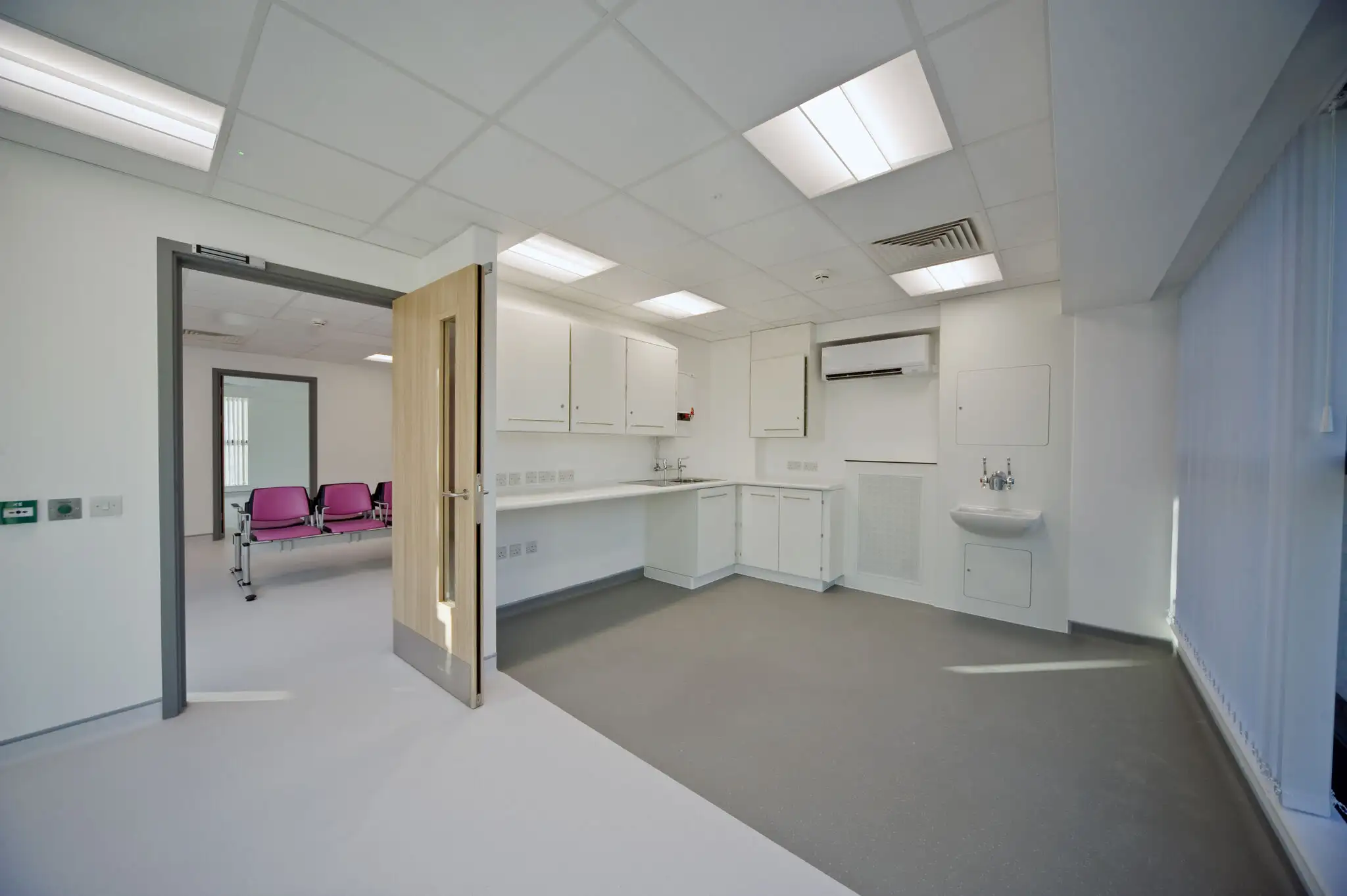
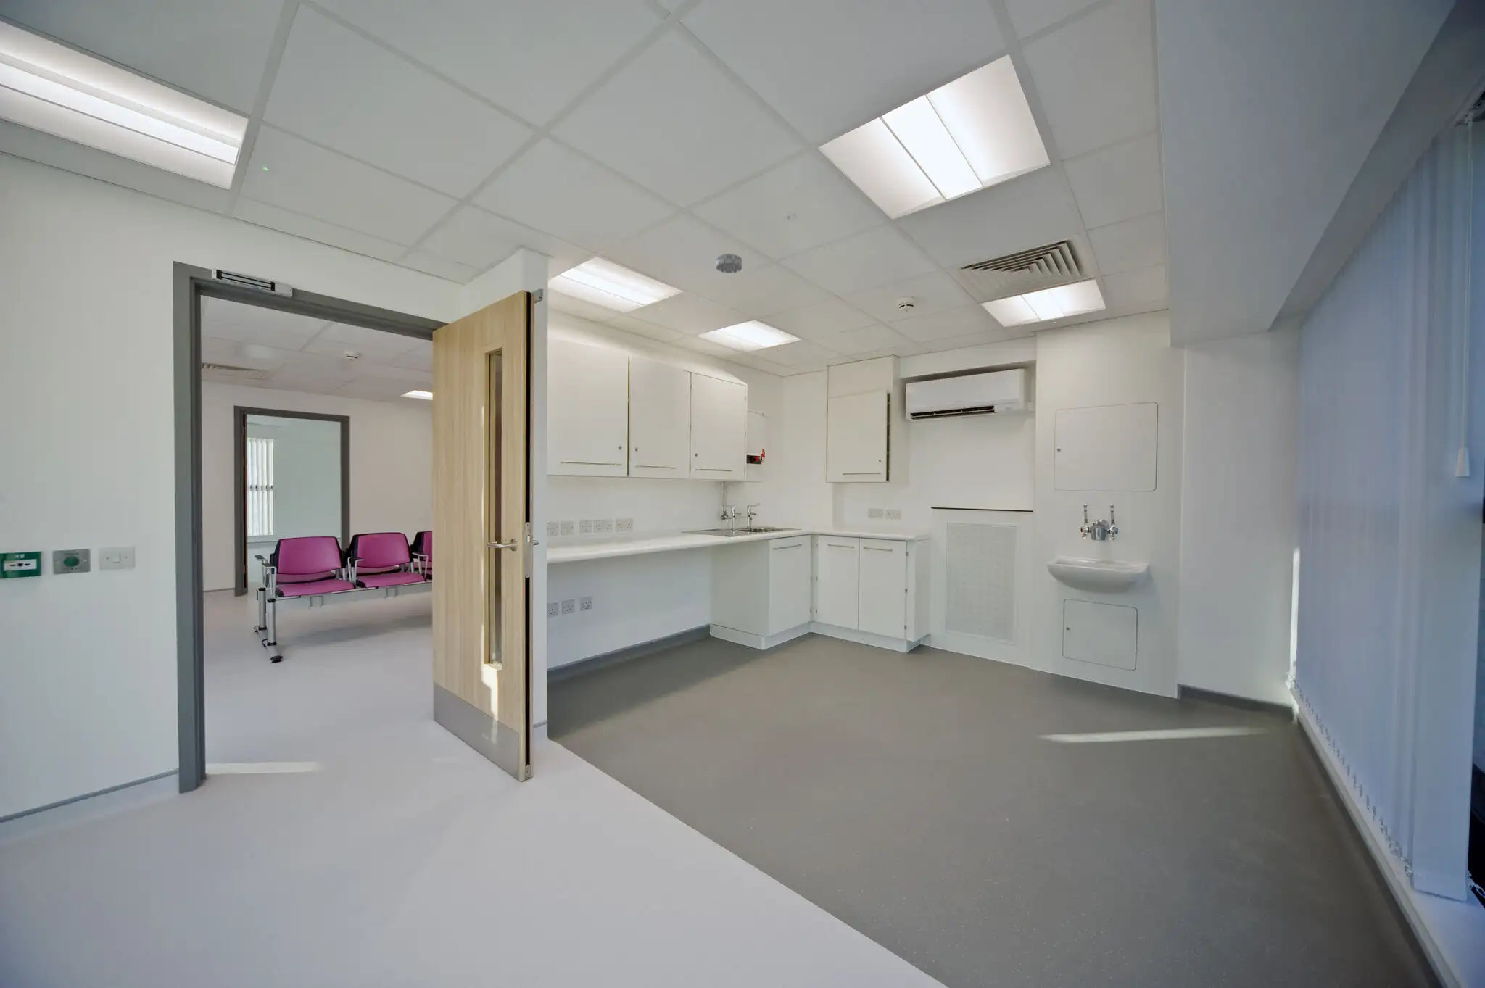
+ smoke detector [715,253,742,273]
